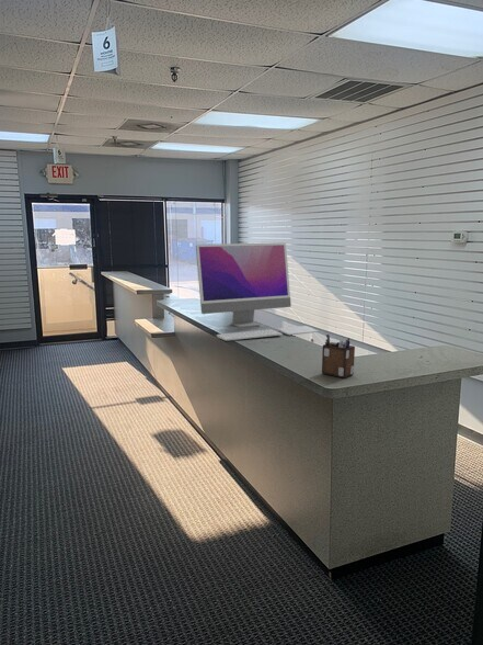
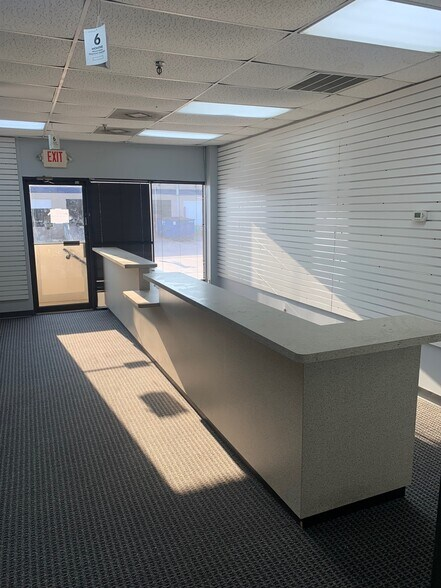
- computer monitor [195,241,320,342]
- desk organizer [321,333,356,380]
